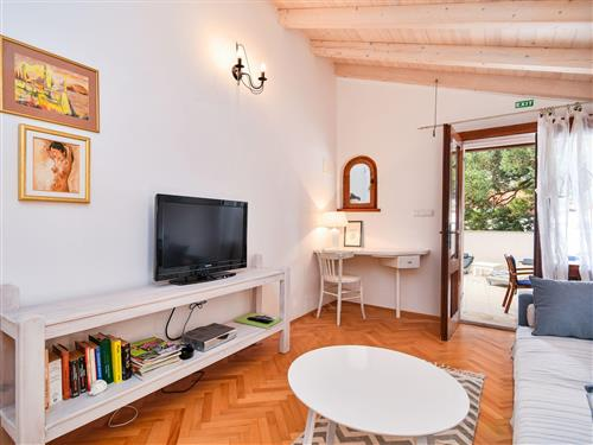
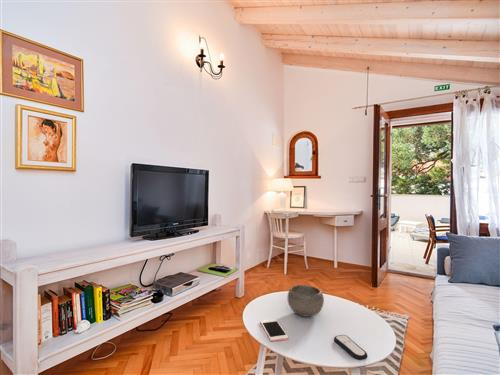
+ remote control [333,334,369,361]
+ bowl [287,284,325,318]
+ cell phone [259,318,289,342]
